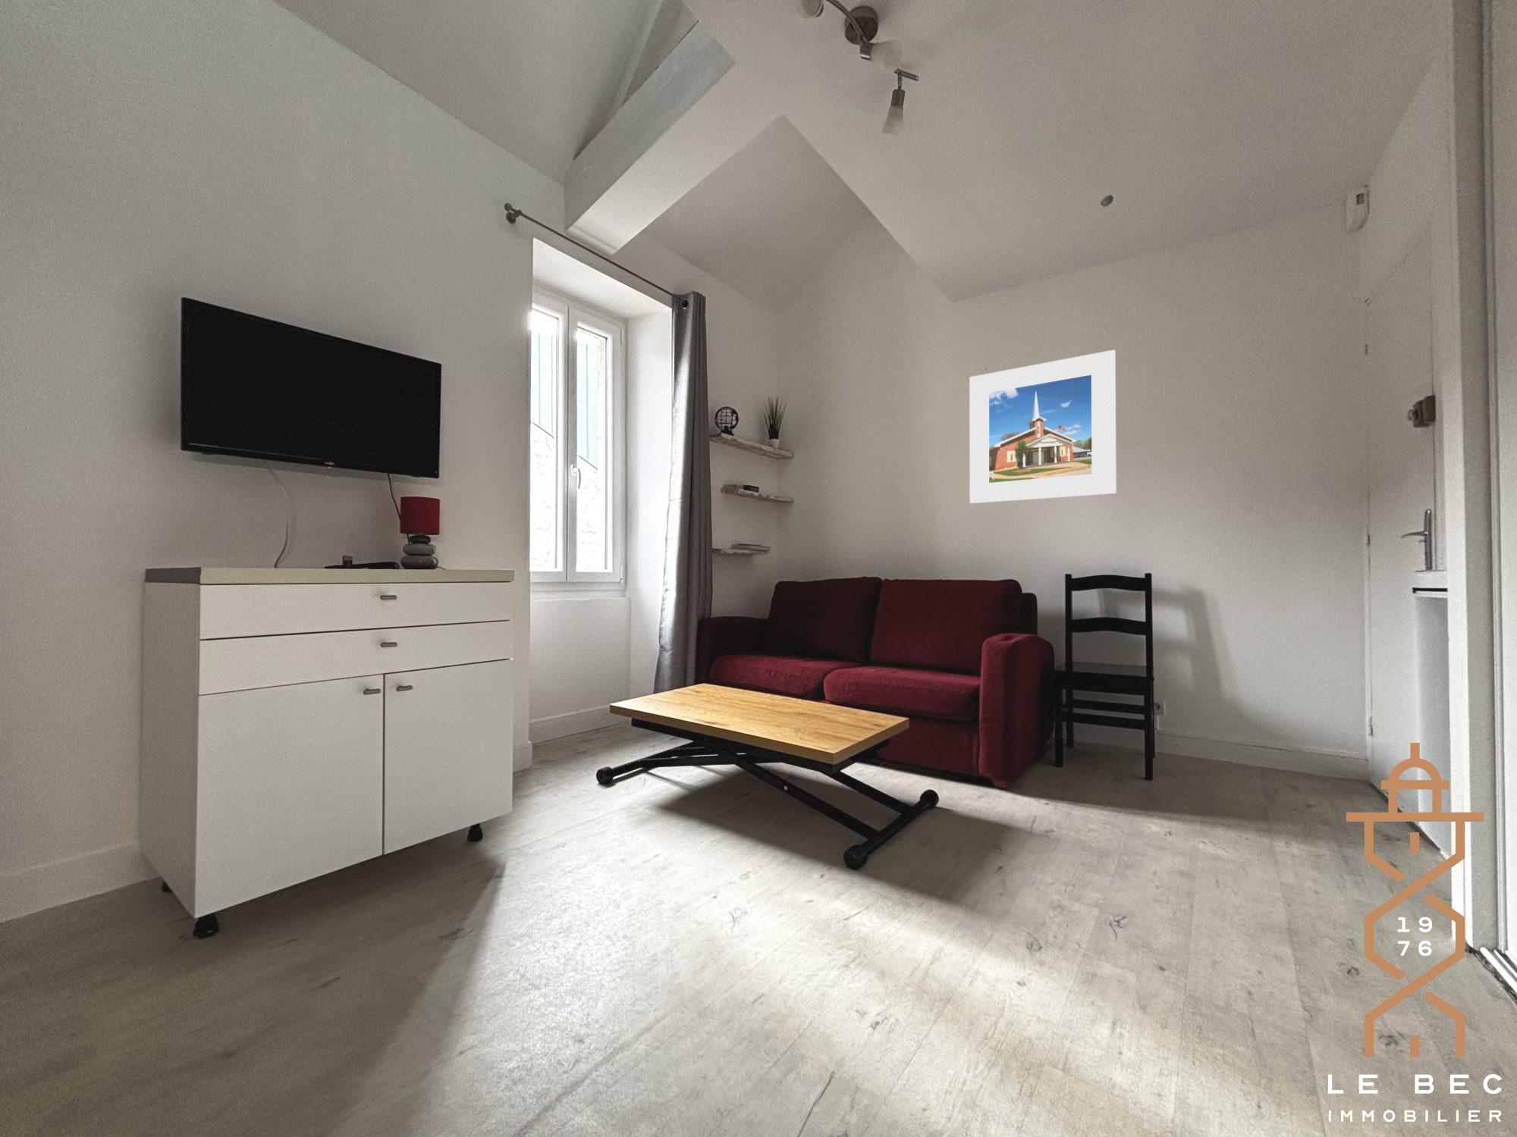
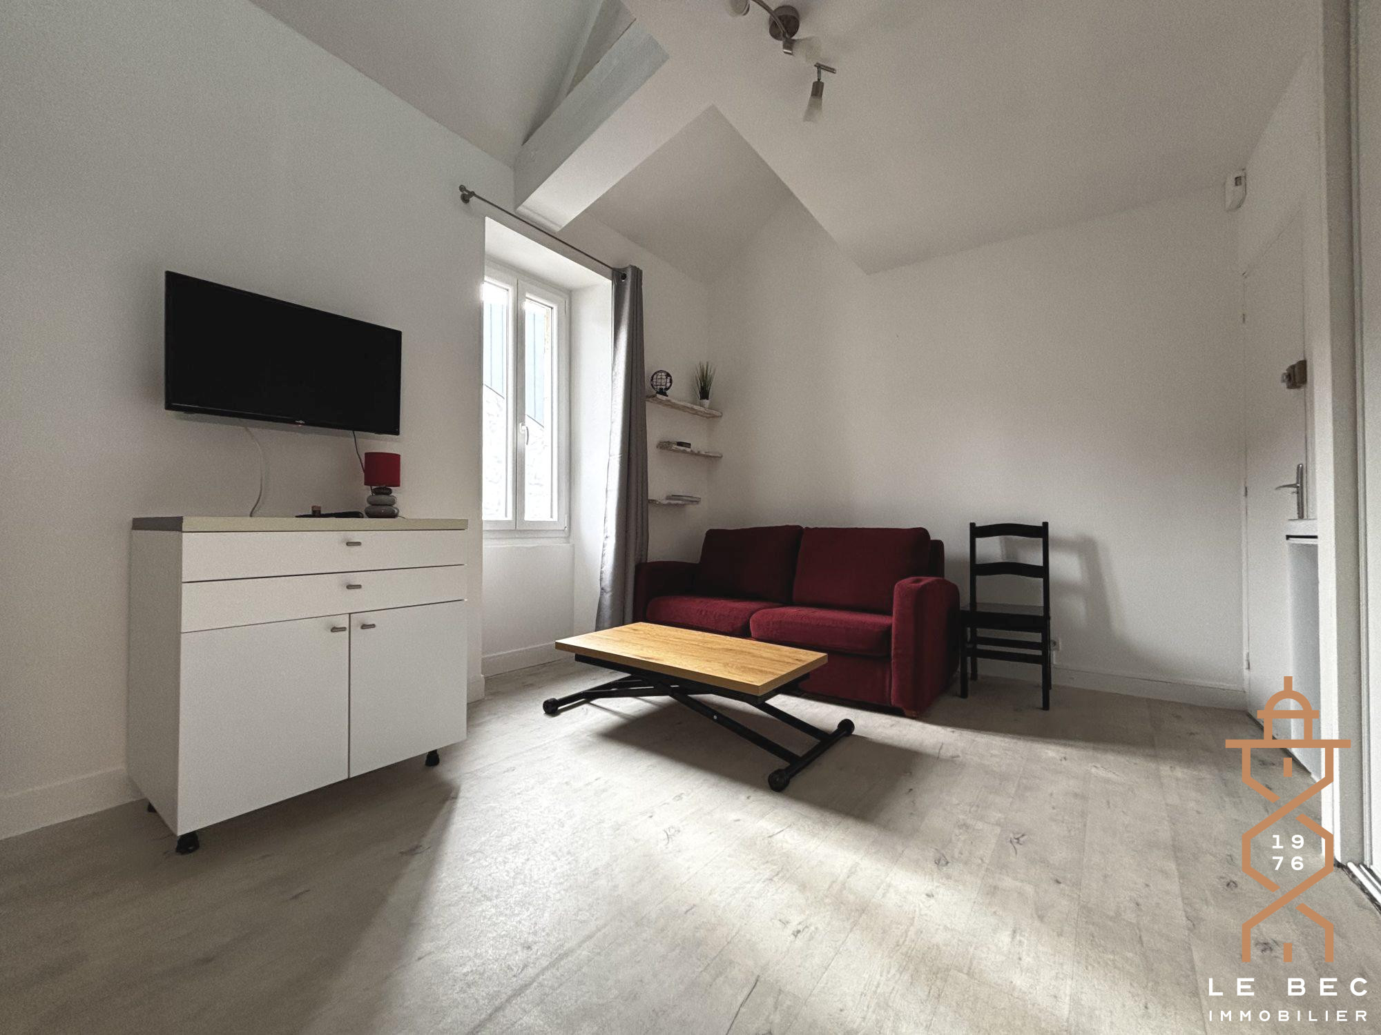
- smoke detector [1100,193,1114,208]
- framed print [969,349,1117,504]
